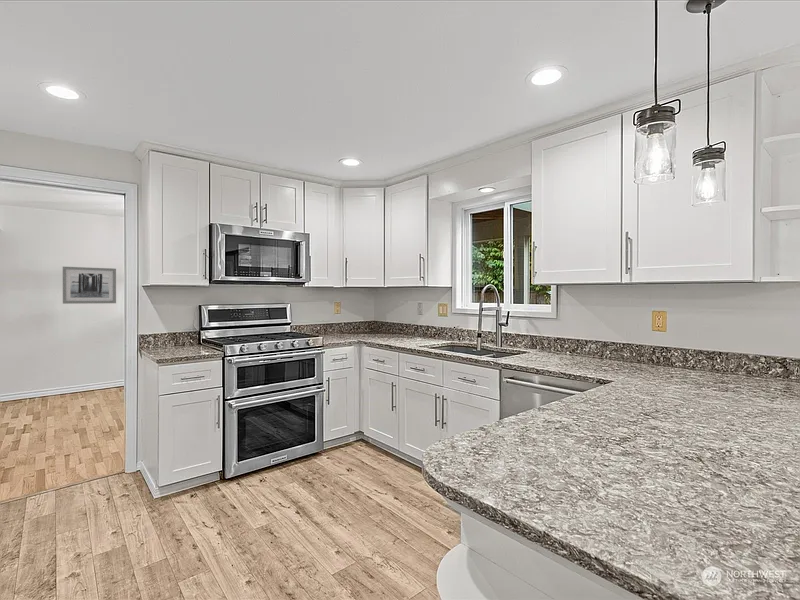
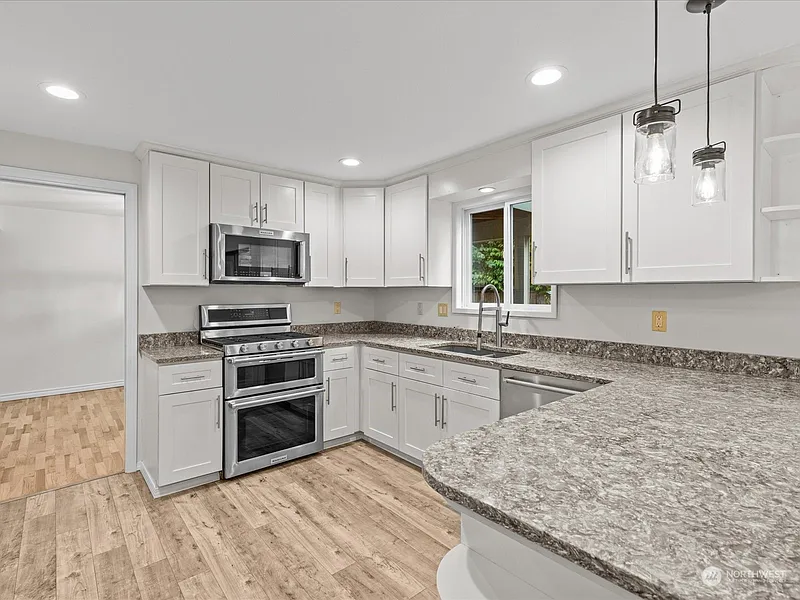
- wall art [62,266,117,305]
